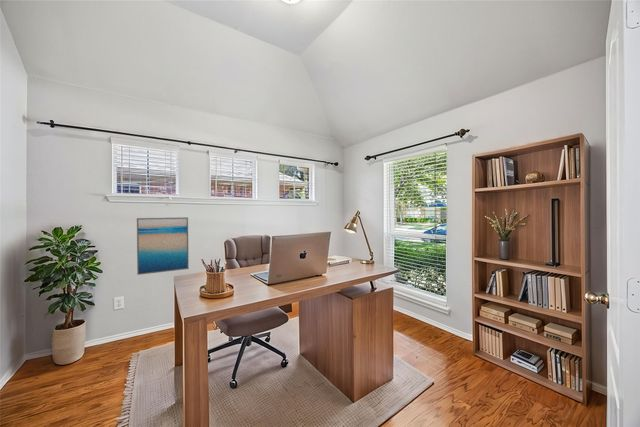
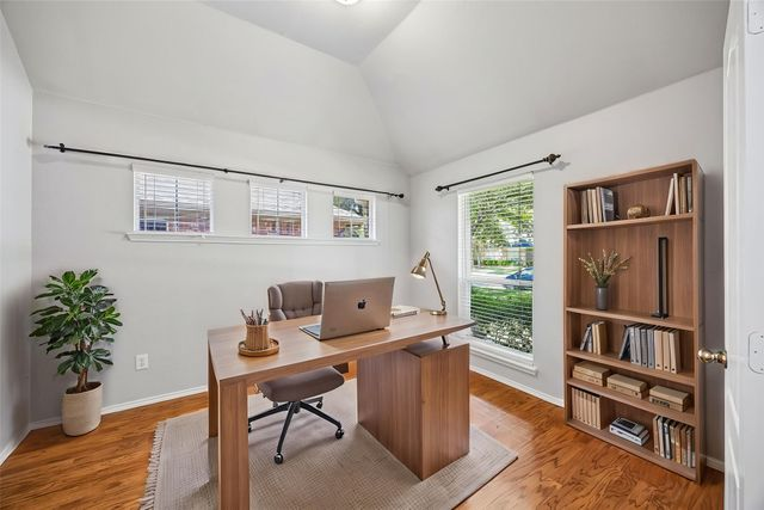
- wall art [136,216,190,276]
